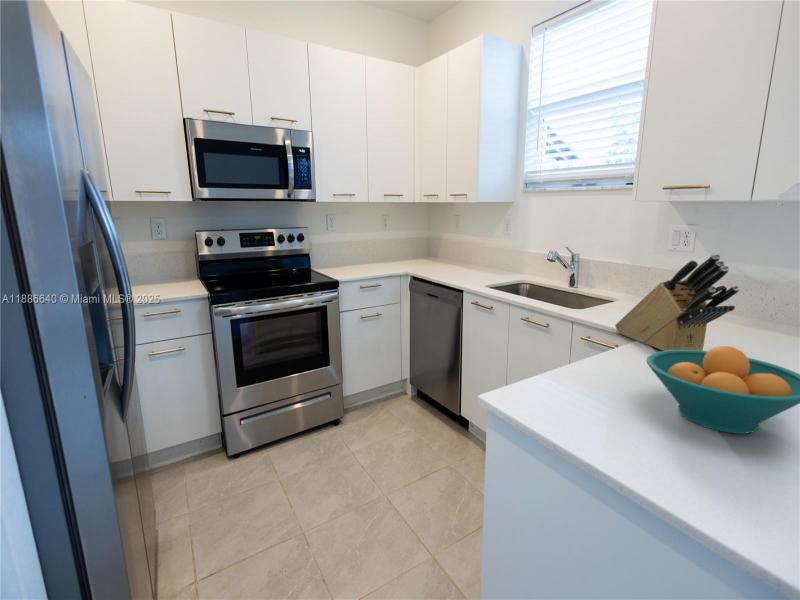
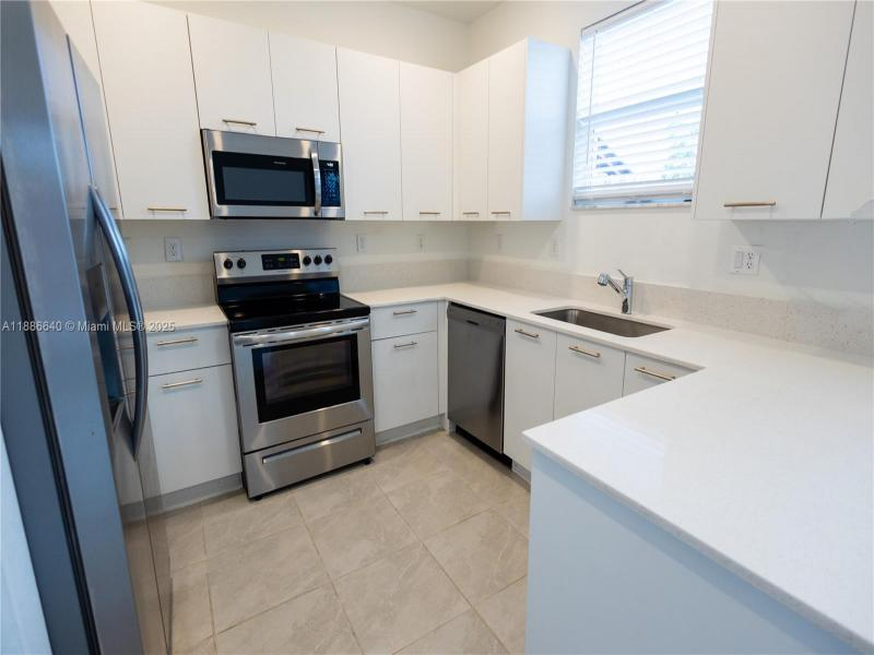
- knife block [614,253,741,351]
- fruit bowl [645,345,800,435]
